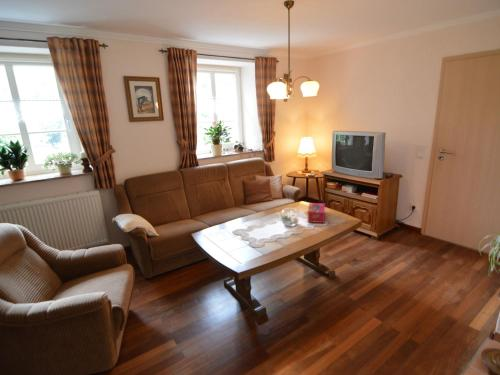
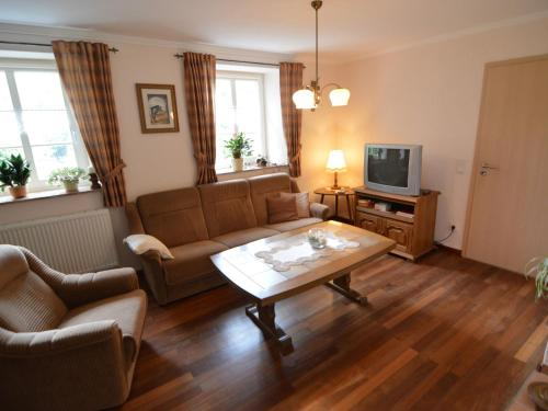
- tissue box [307,202,326,224]
